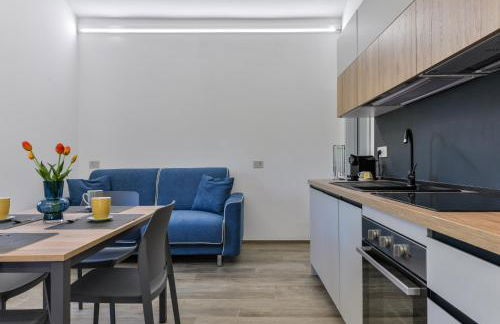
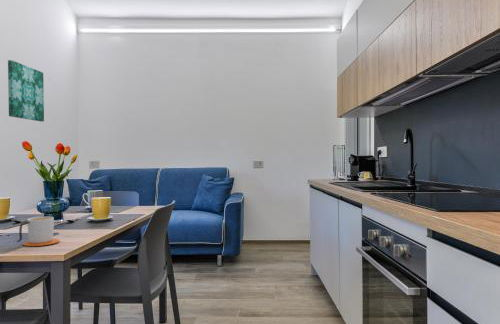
+ wall art [7,59,45,122]
+ mug [16,216,61,247]
